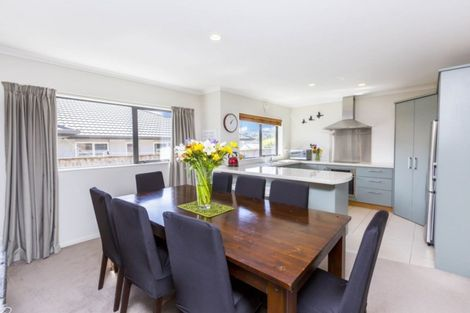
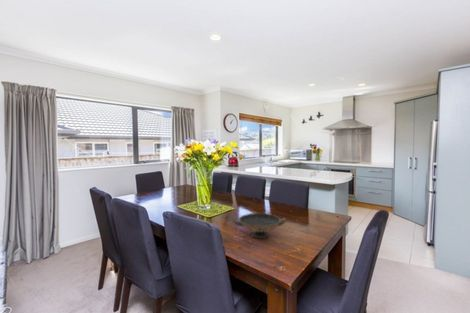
+ decorative bowl [232,212,287,239]
